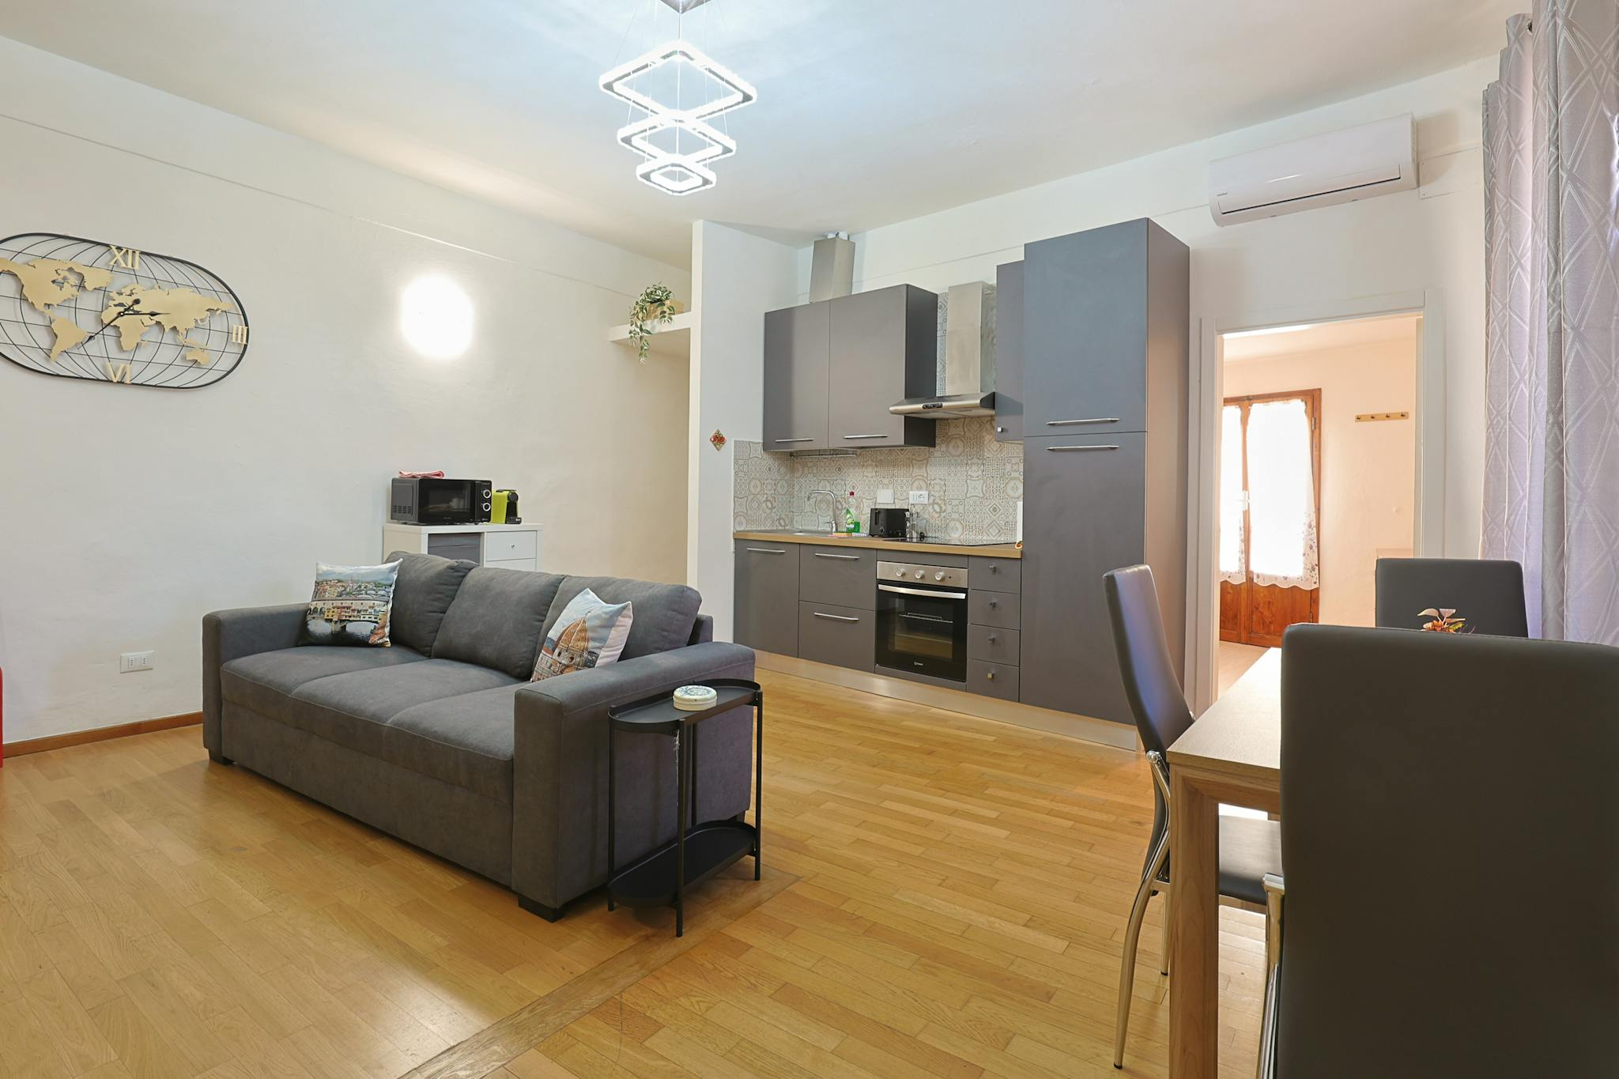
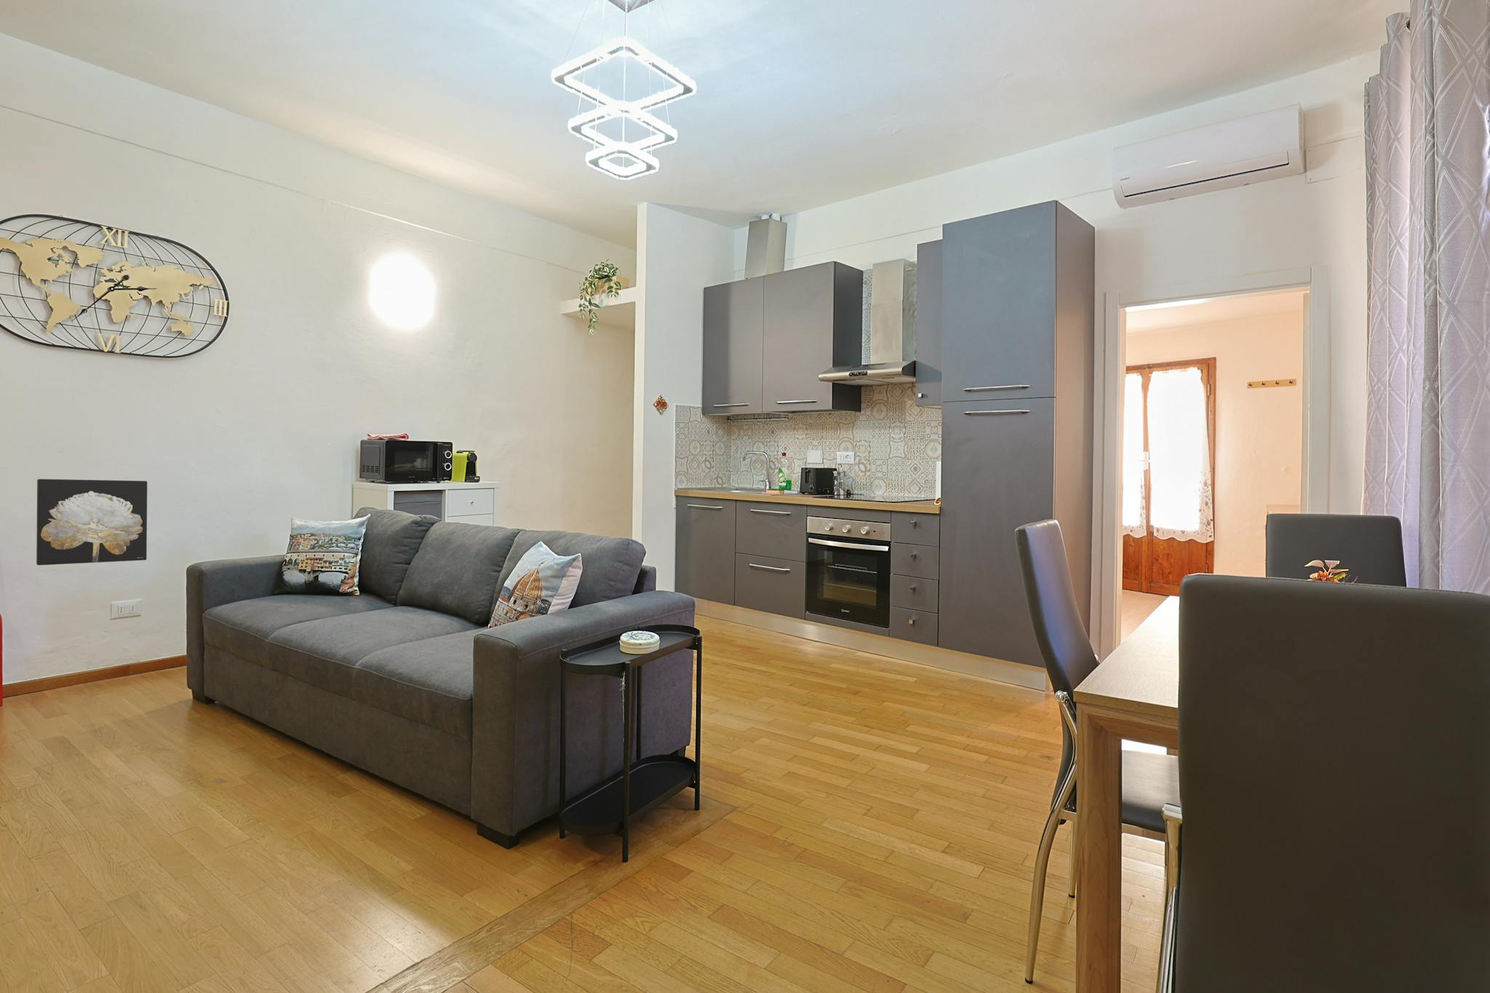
+ wall art [35,479,147,566]
